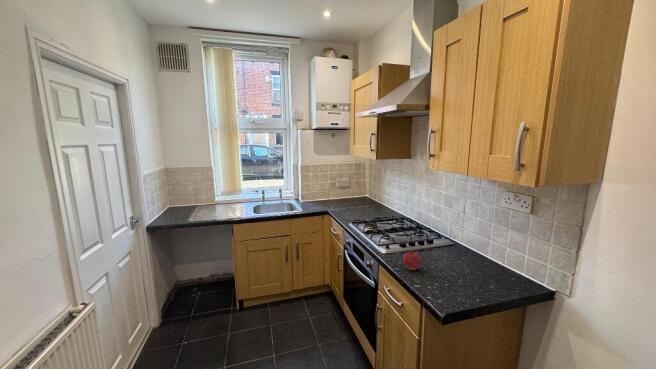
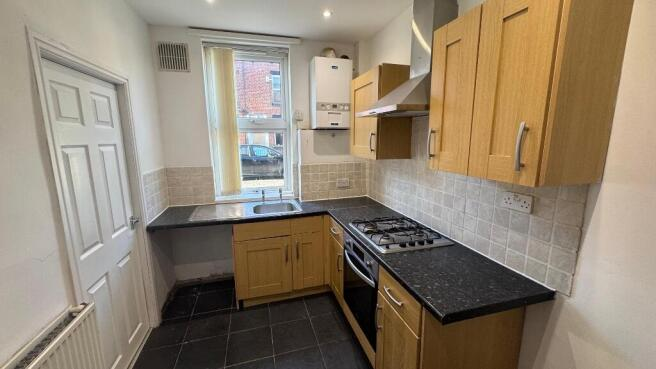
- apple [403,248,421,271]
